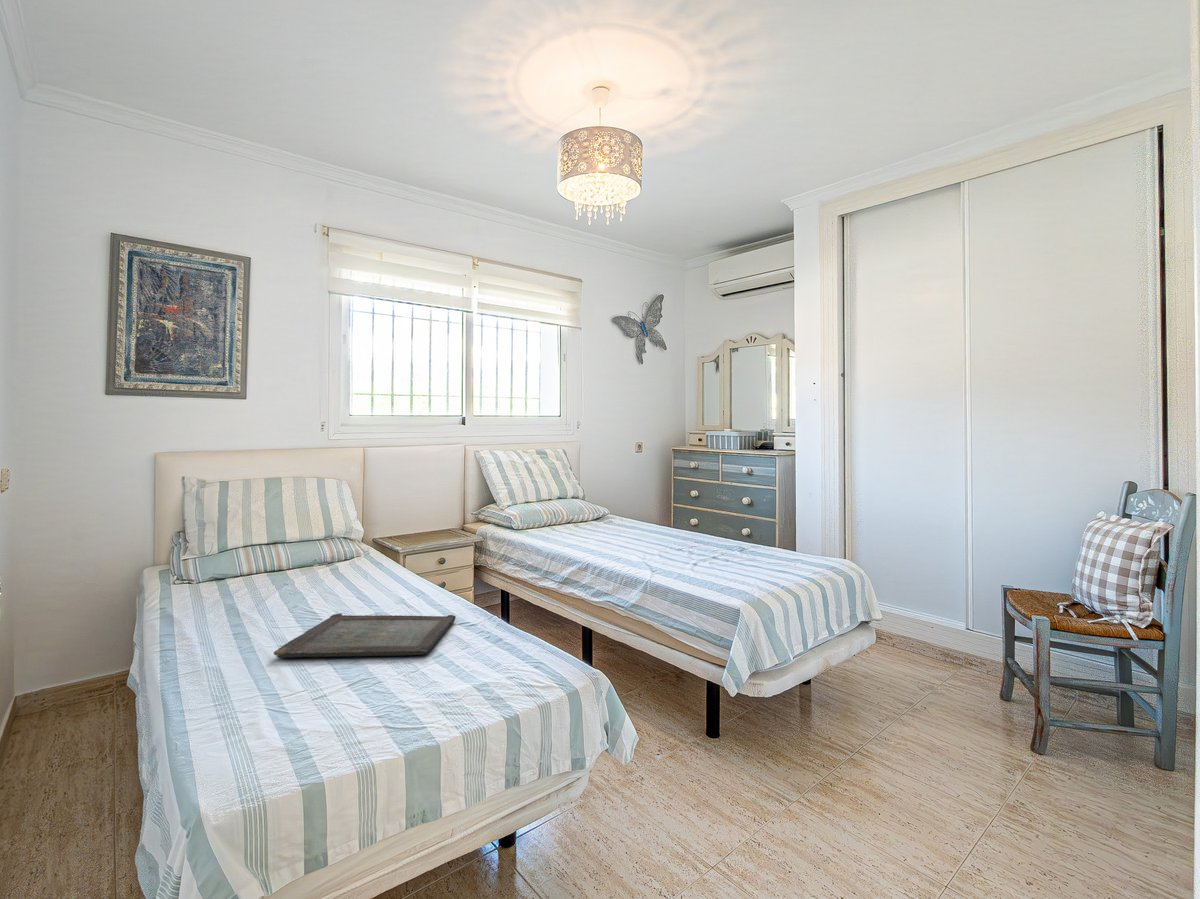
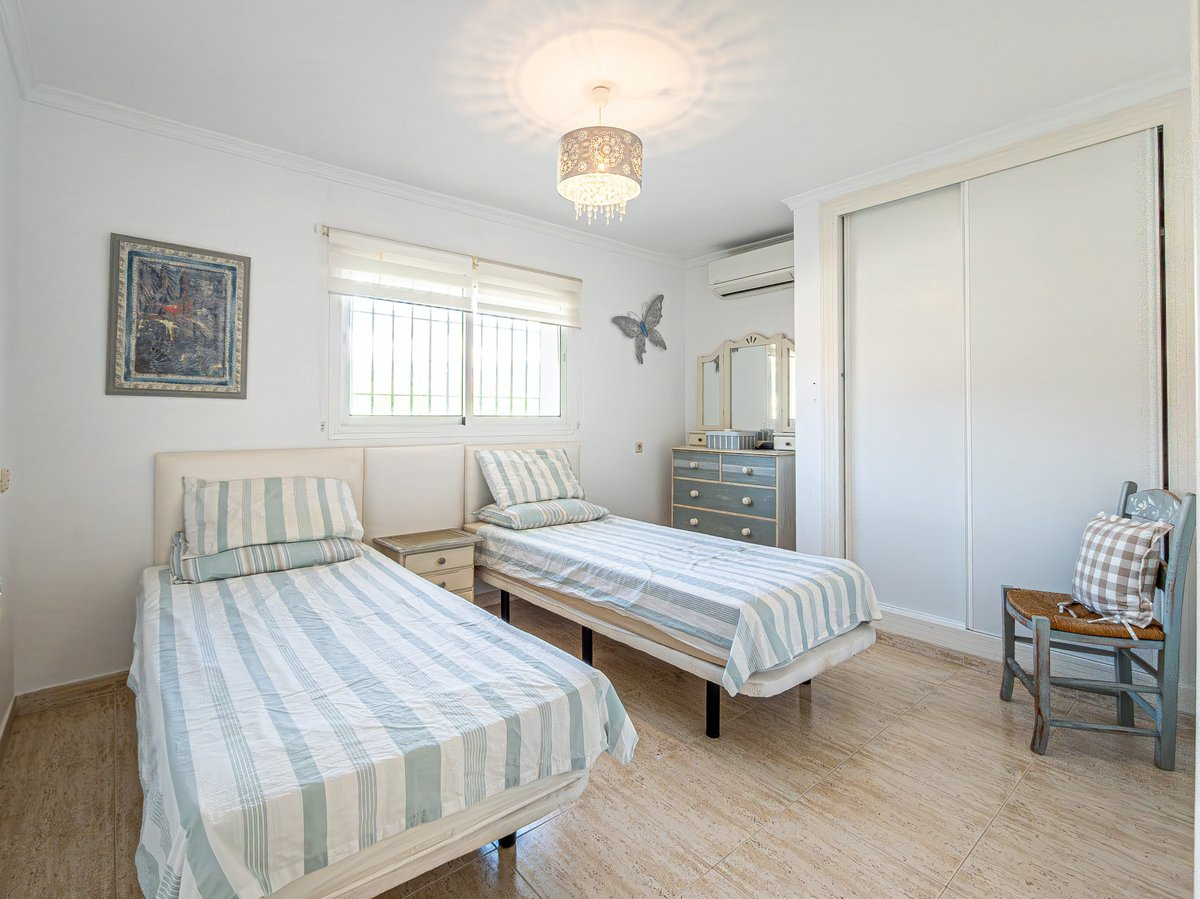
- serving tray [273,613,457,659]
